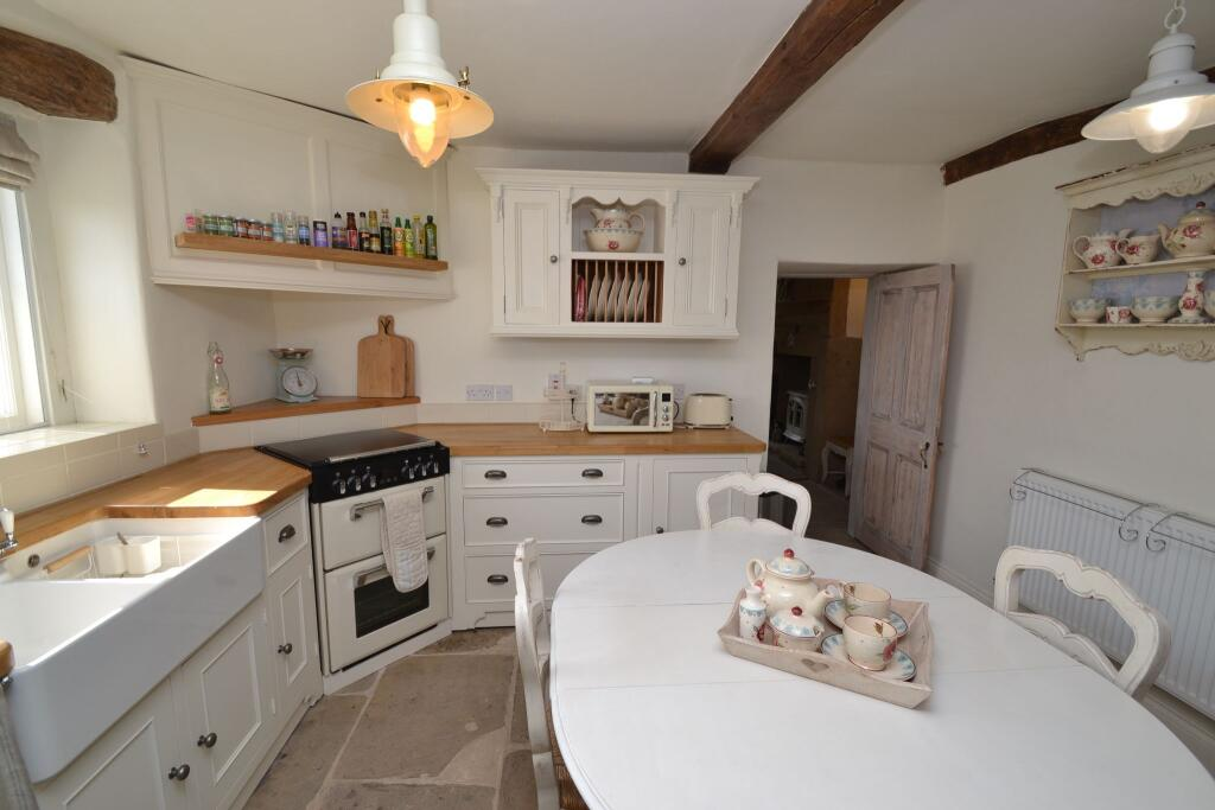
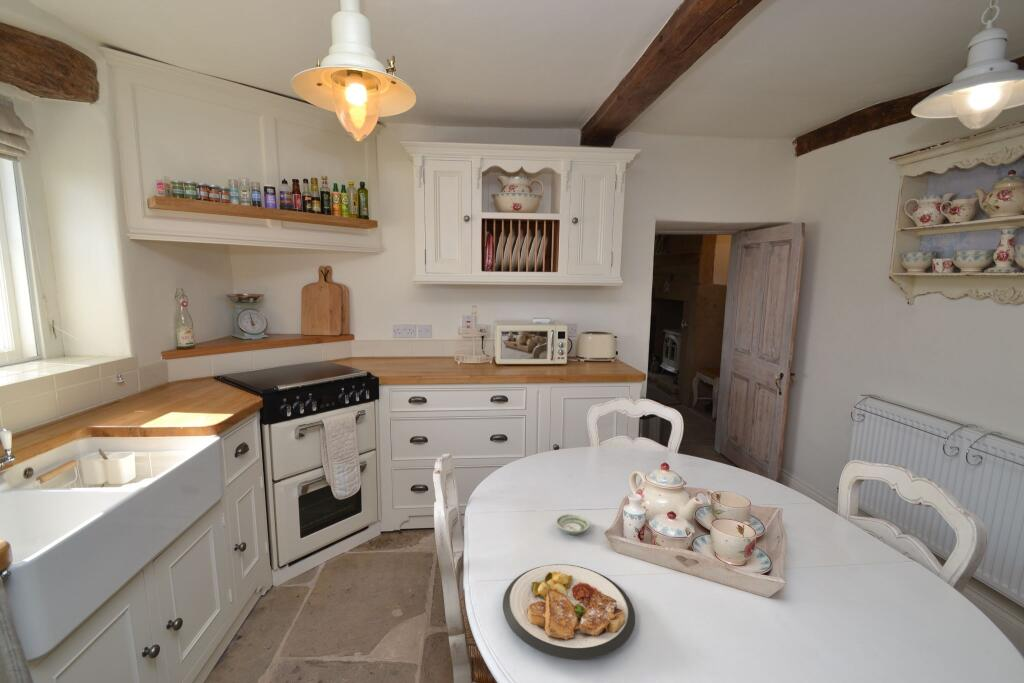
+ saucer [555,513,591,536]
+ plate [502,563,636,661]
